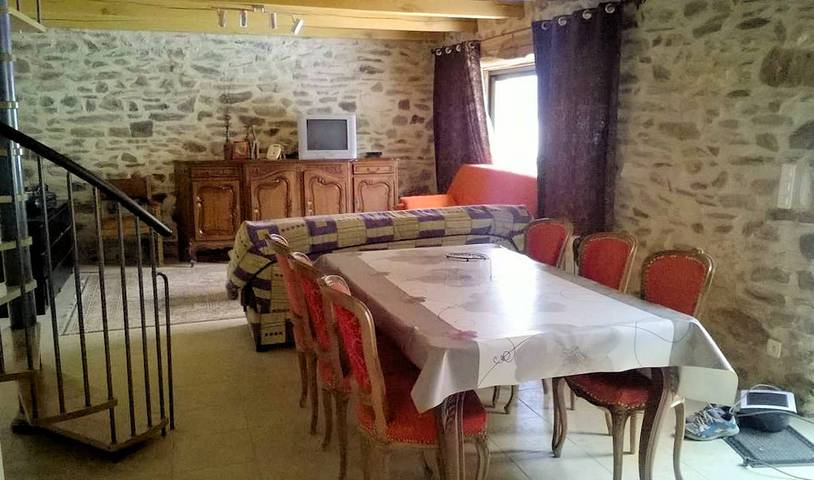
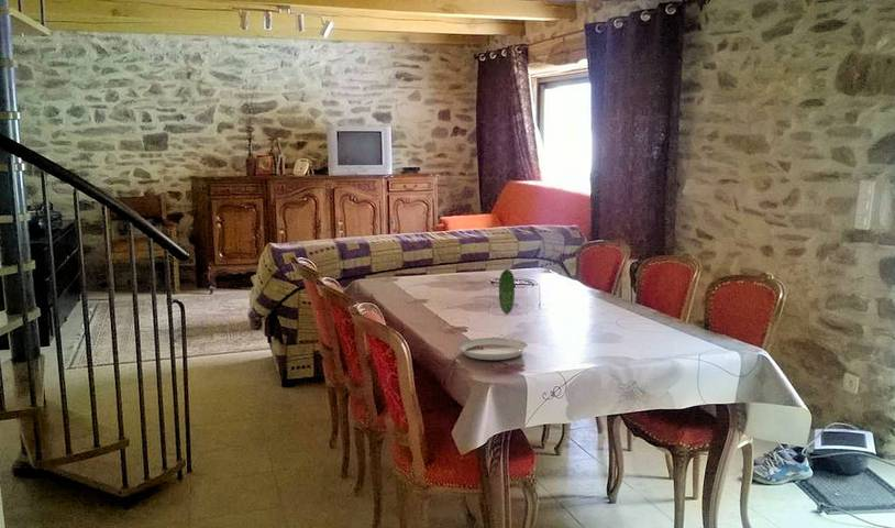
+ plate [457,268,529,361]
